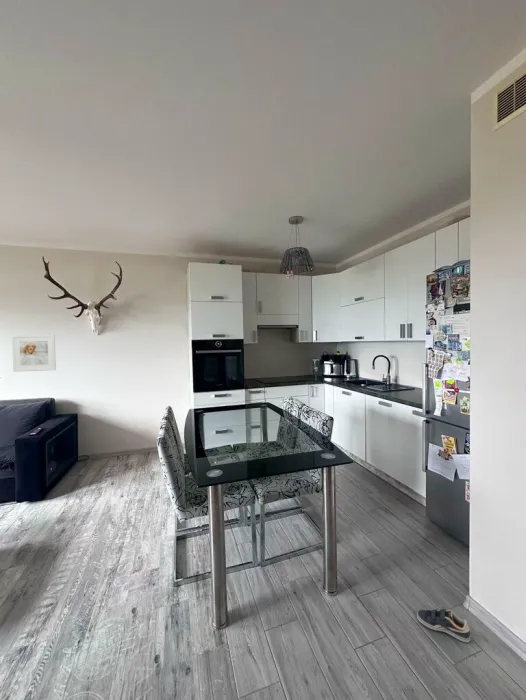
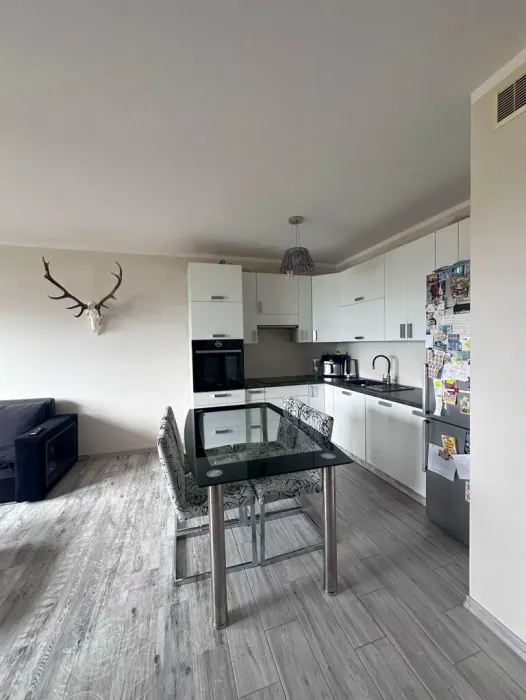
- sneaker [416,608,471,643]
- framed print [11,334,57,373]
